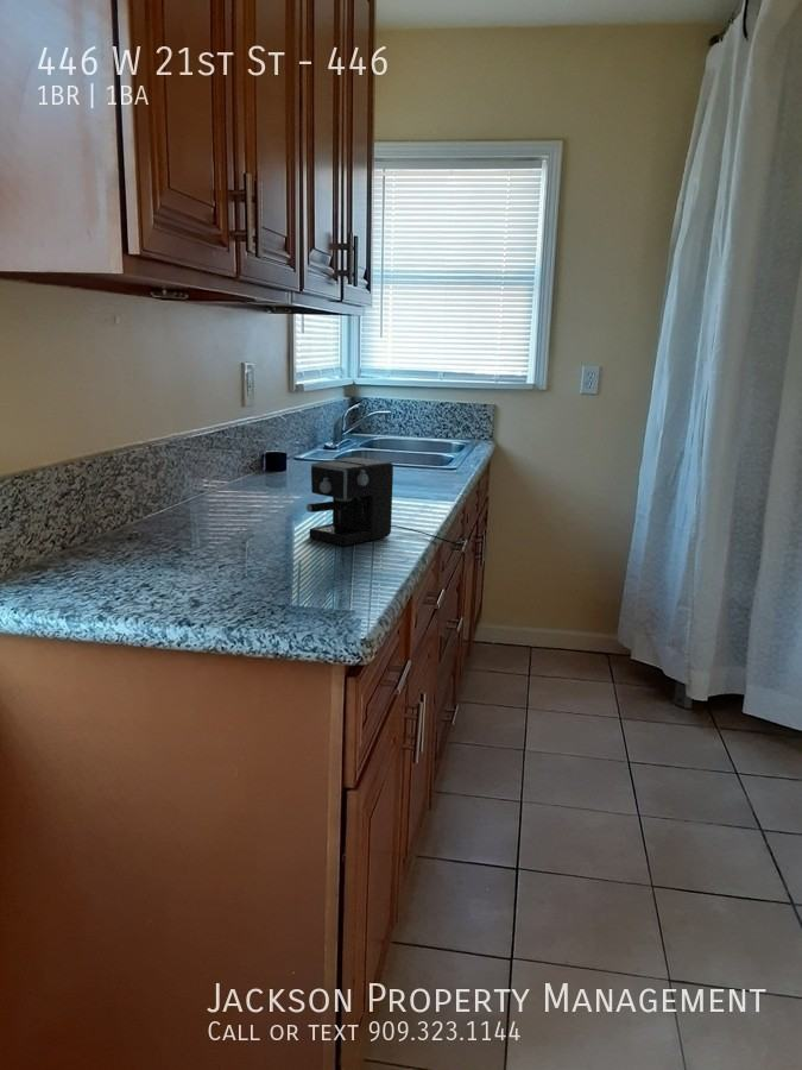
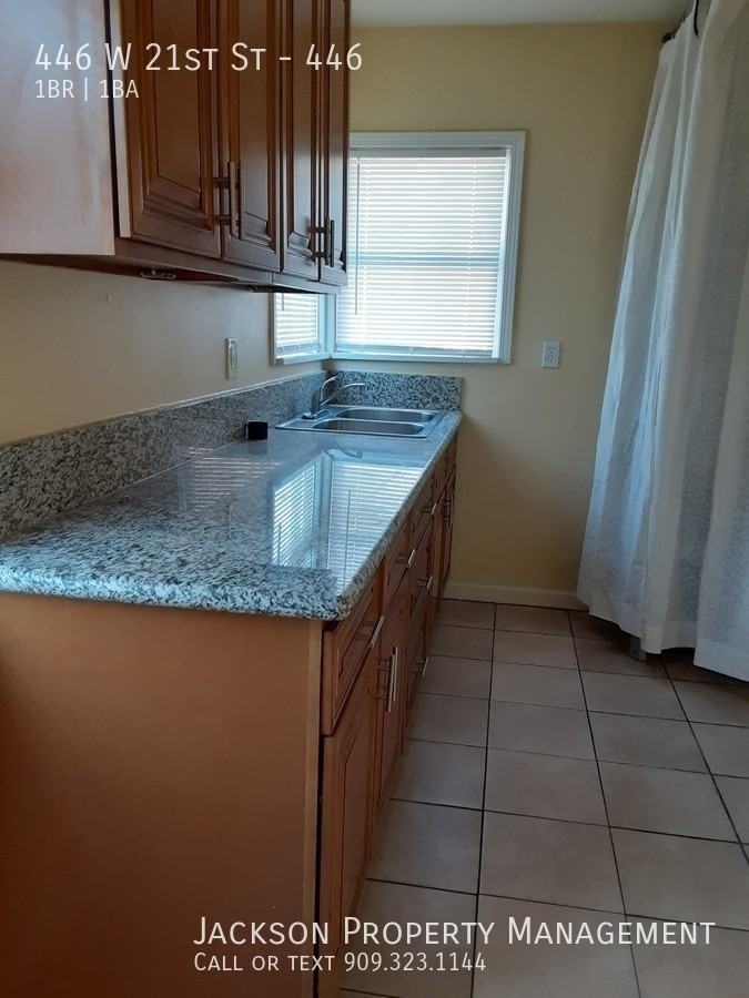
- coffee maker [305,457,467,548]
